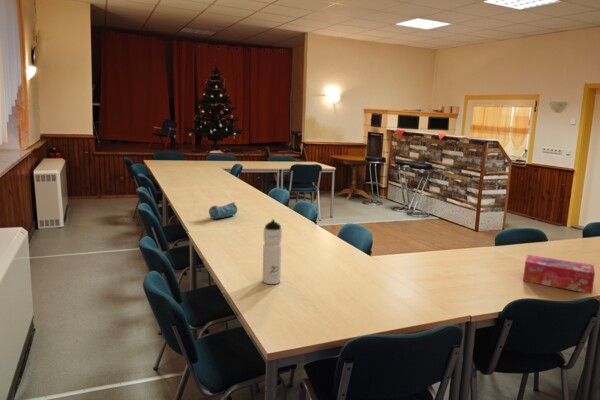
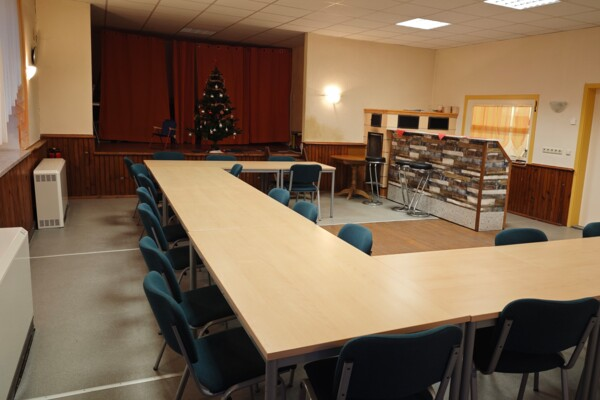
- pencil case [208,201,238,220]
- tissue box [522,254,596,295]
- water bottle [262,219,283,285]
